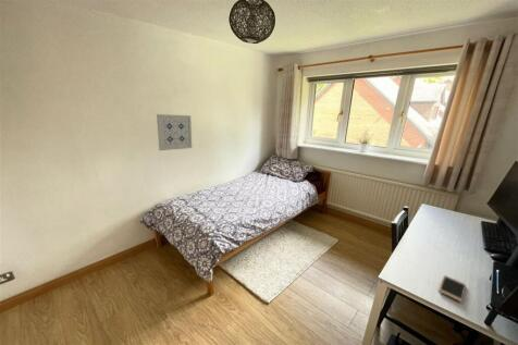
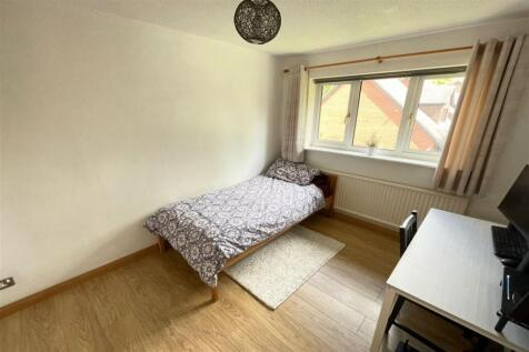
- wall art [156,113,193,151]
- smartphone [437,274,467,304]
